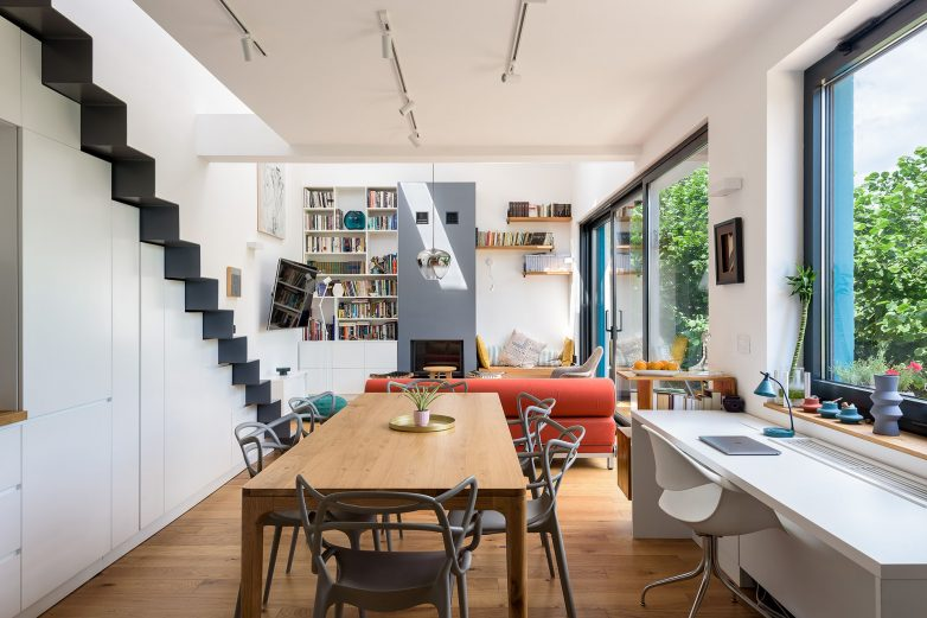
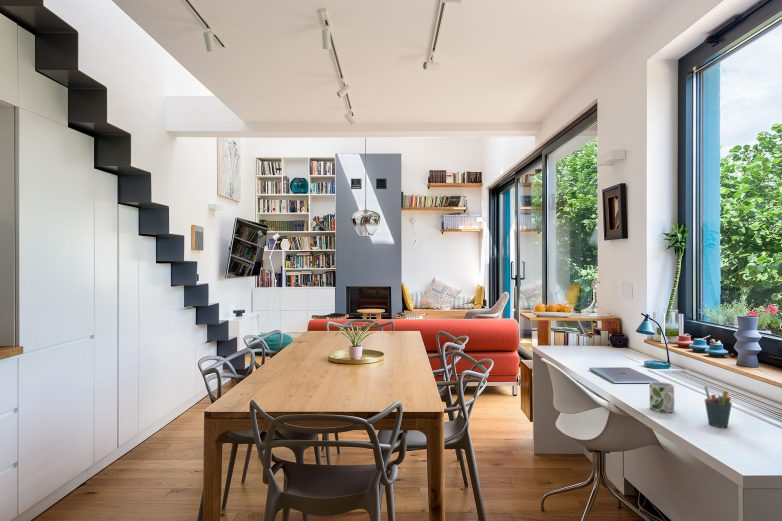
+ mug [649,381,676,413]
+ pen holder [703,385,733,428]
